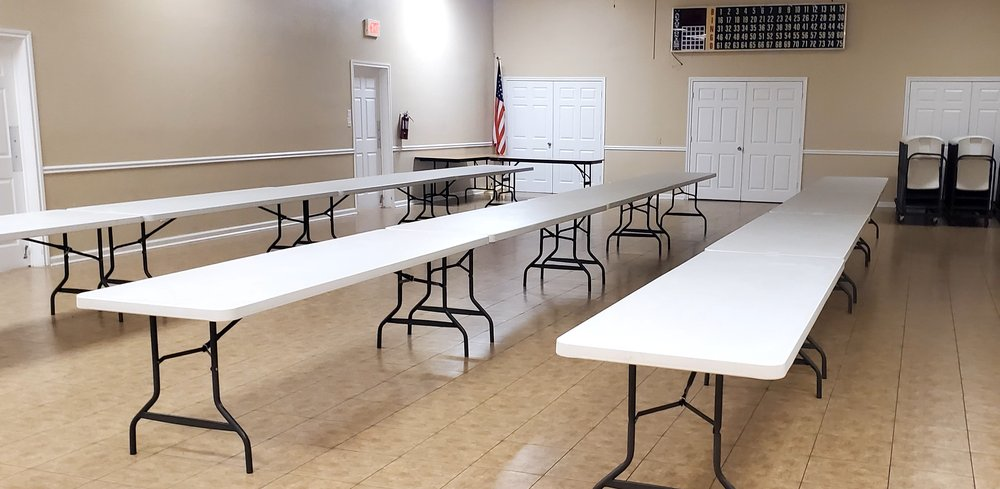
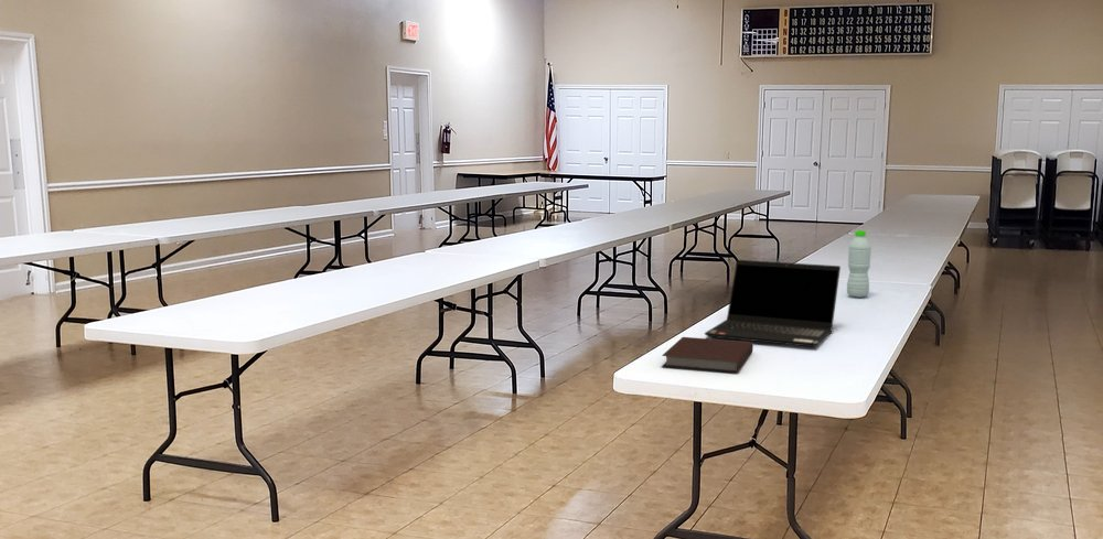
+ water bottle [846,229,872,299]
+ laptop computer [704,259,842,348]
+ notebook [661,336,754,374]
